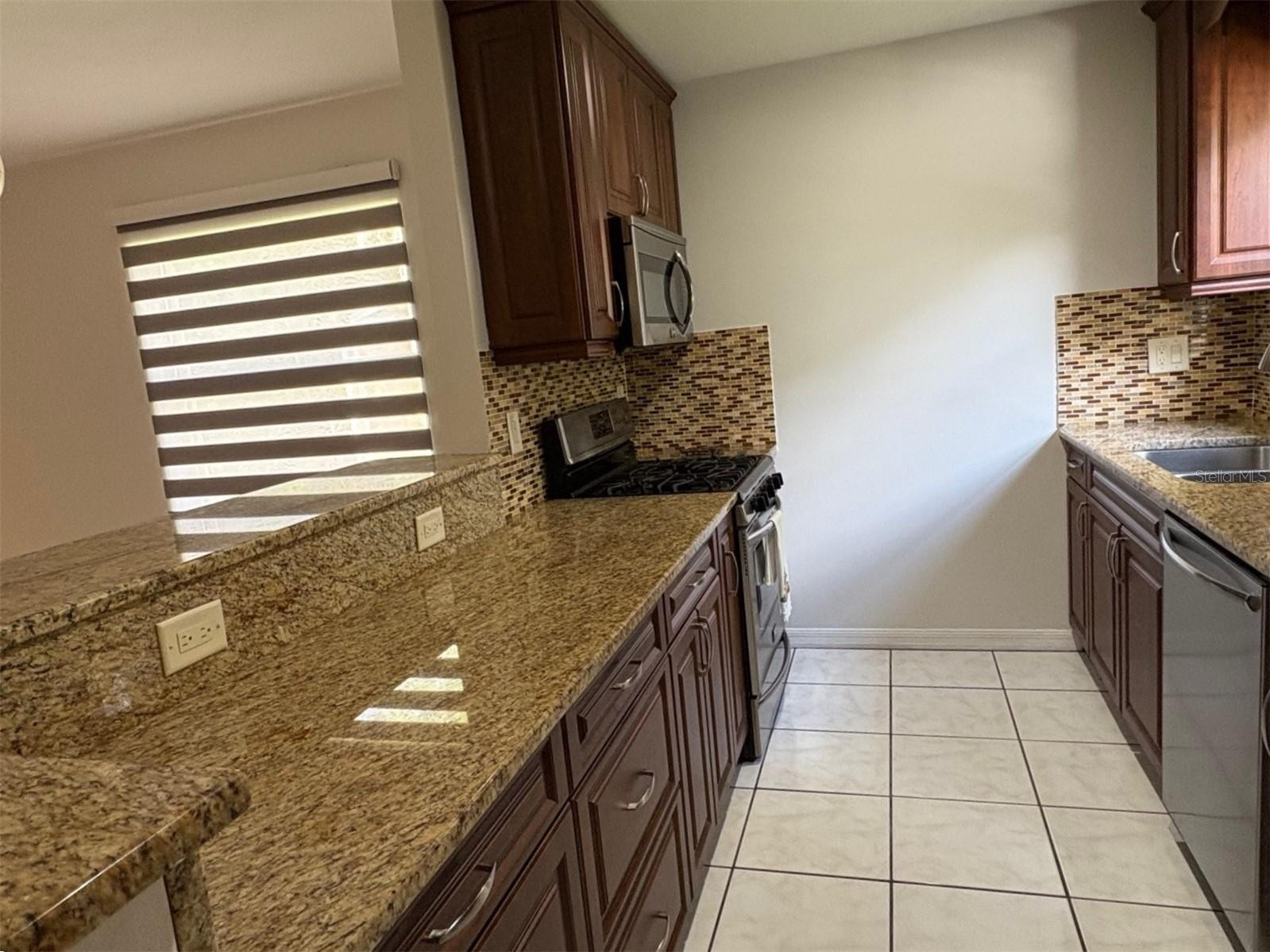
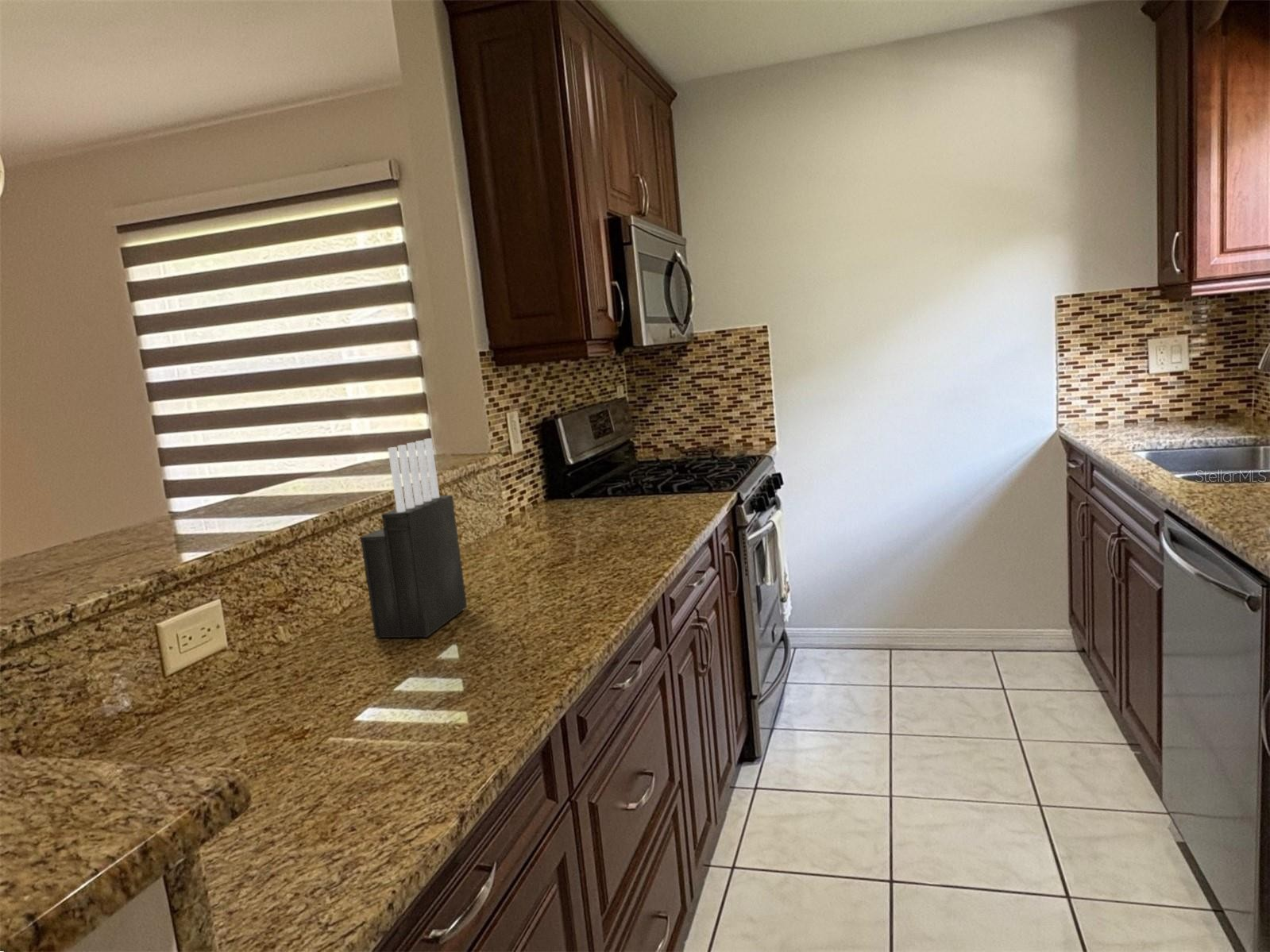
+ knife block [360,437,468,639]
